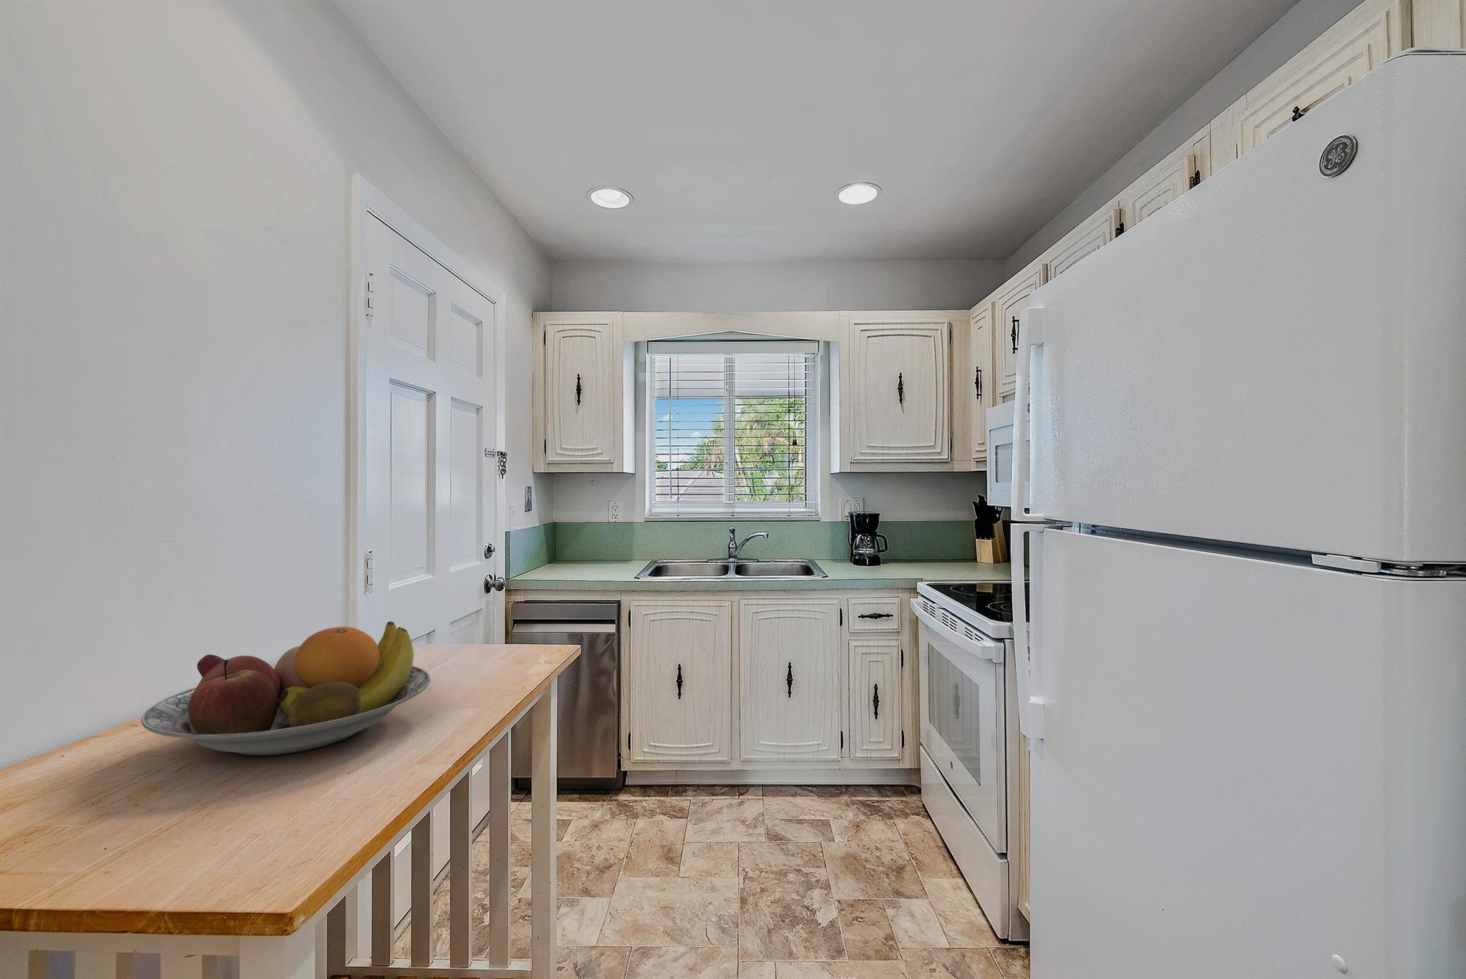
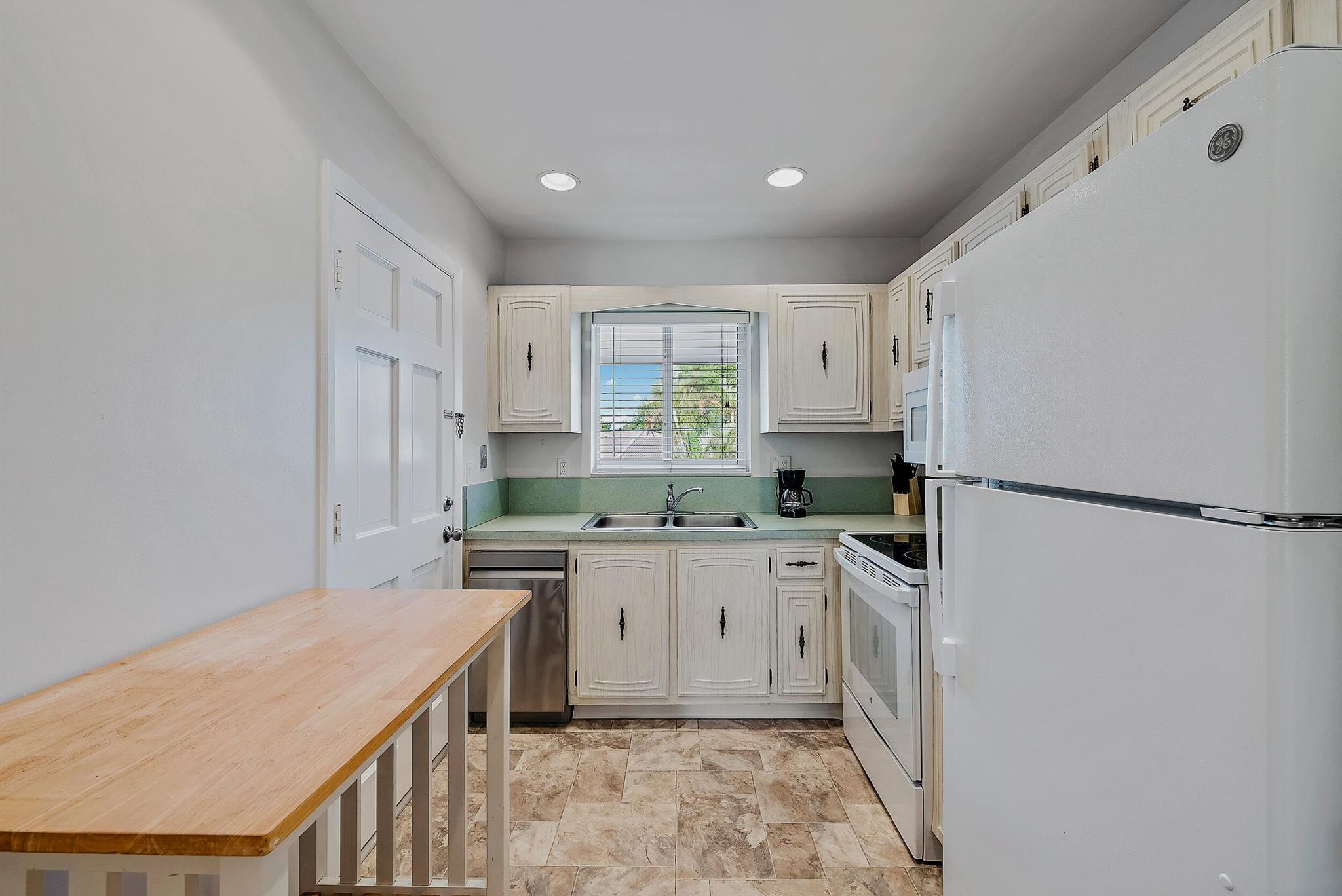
- fruit bowl [140,621,431,756]
